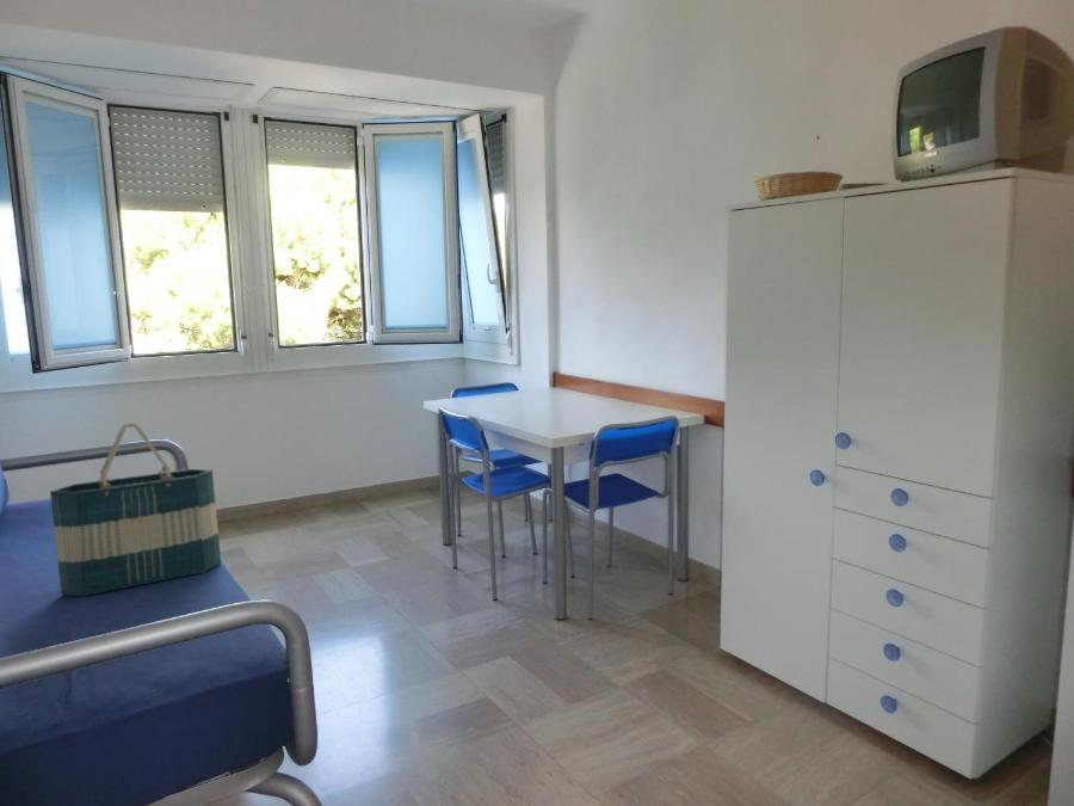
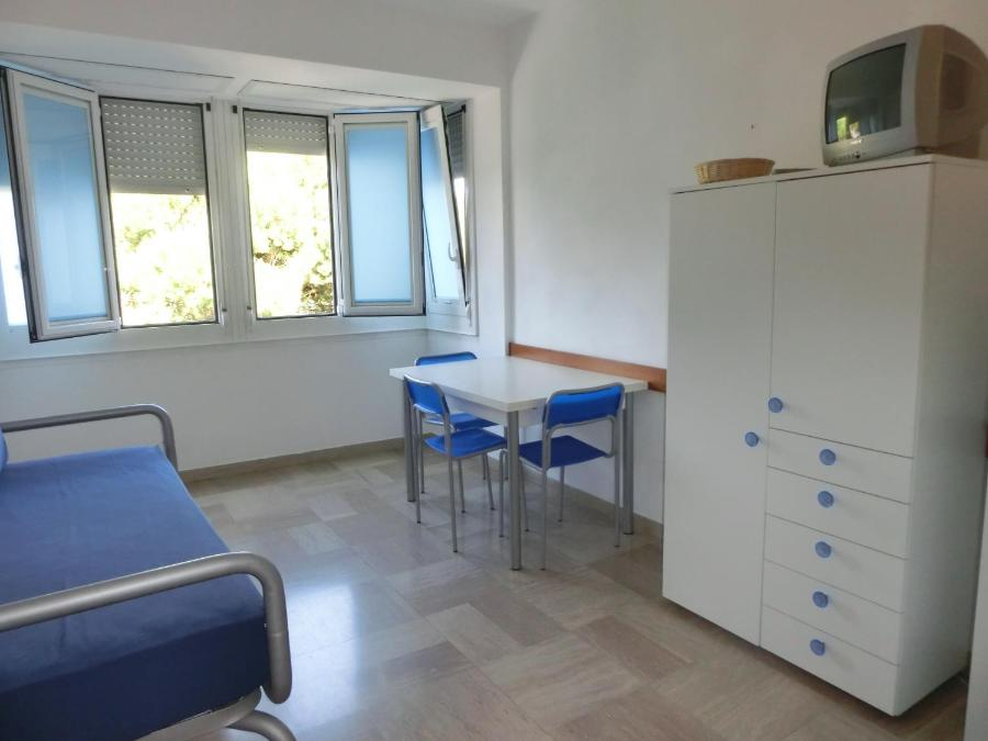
- tote bag [49,422,222,598]
